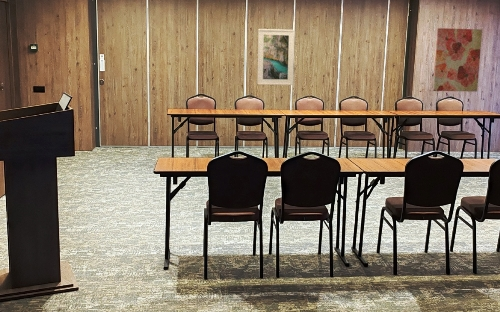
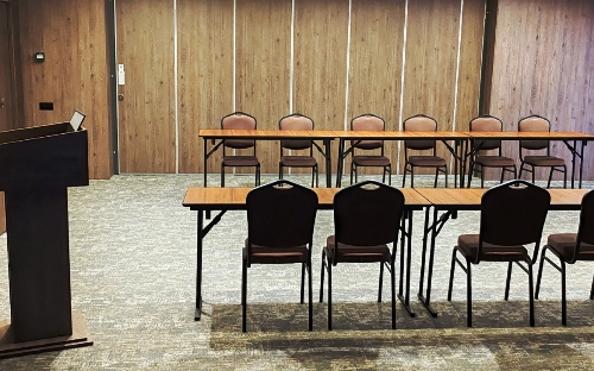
- wall art [432,27,483,93]
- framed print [256,28,295,86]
